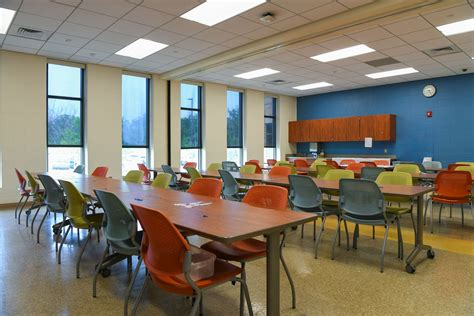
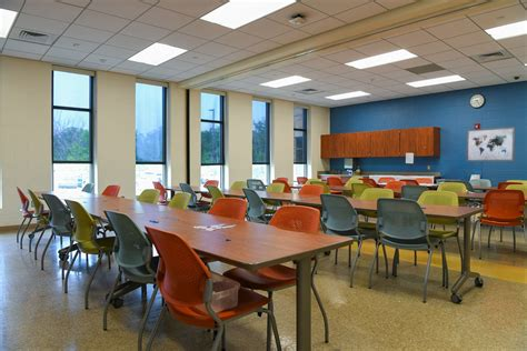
+ wall art [466,126,516,162]
